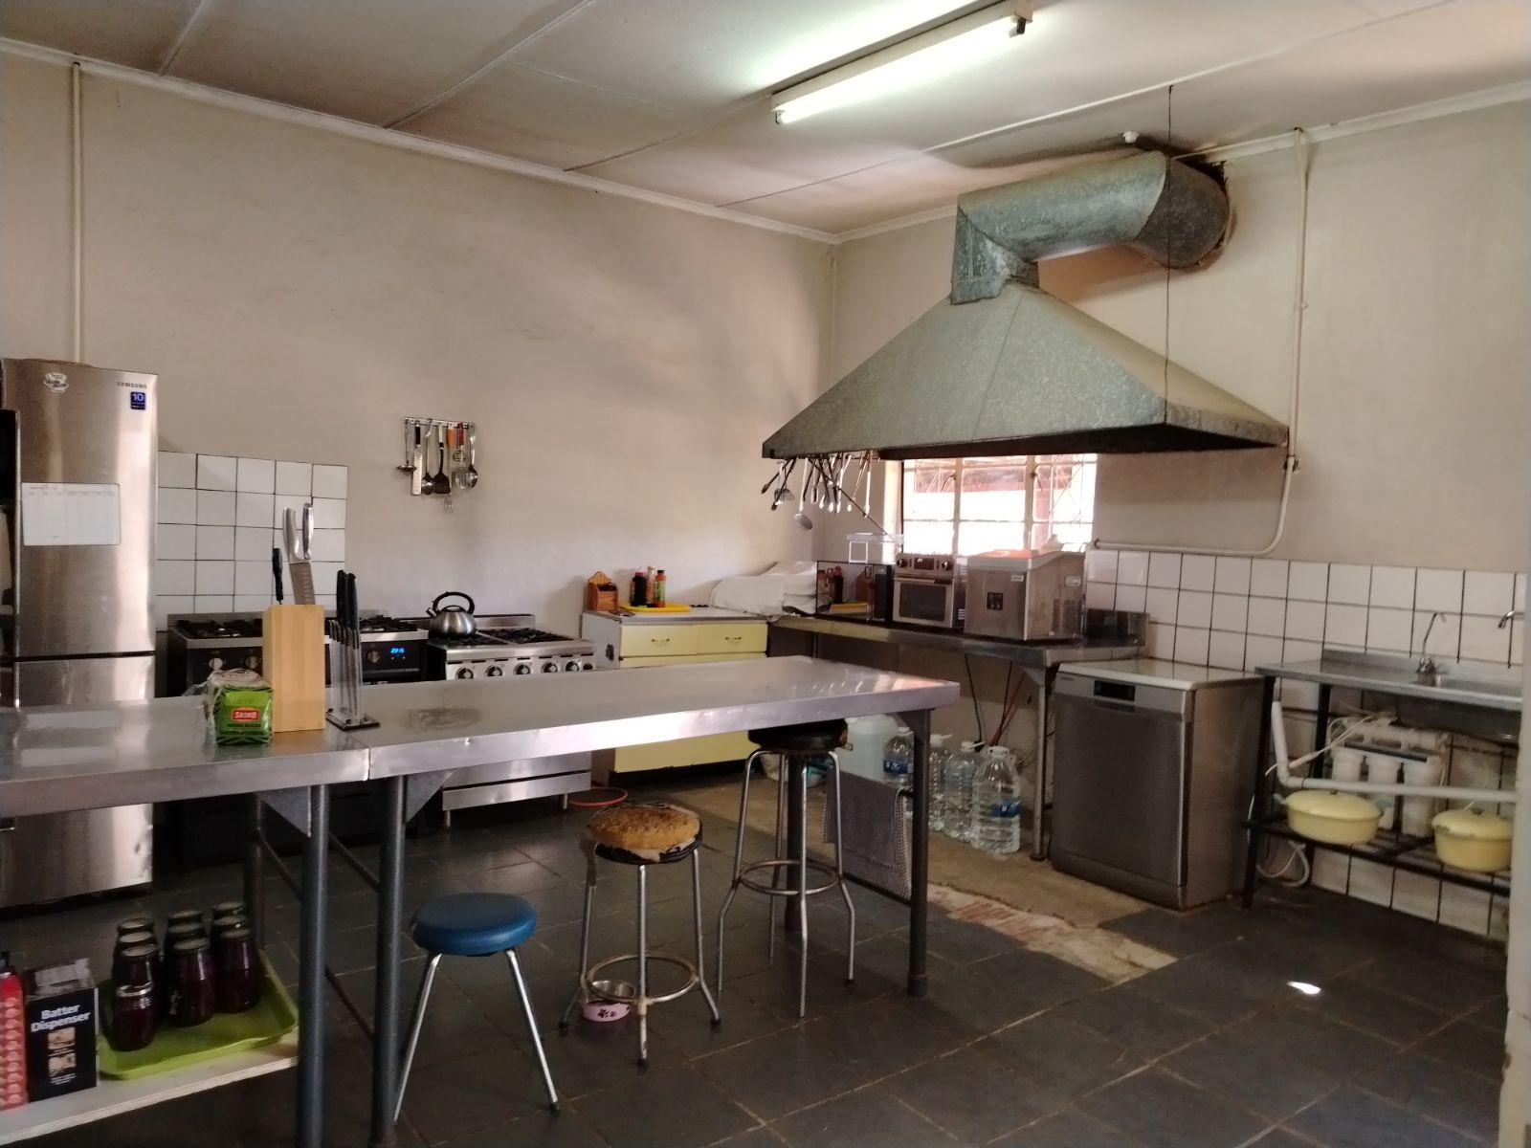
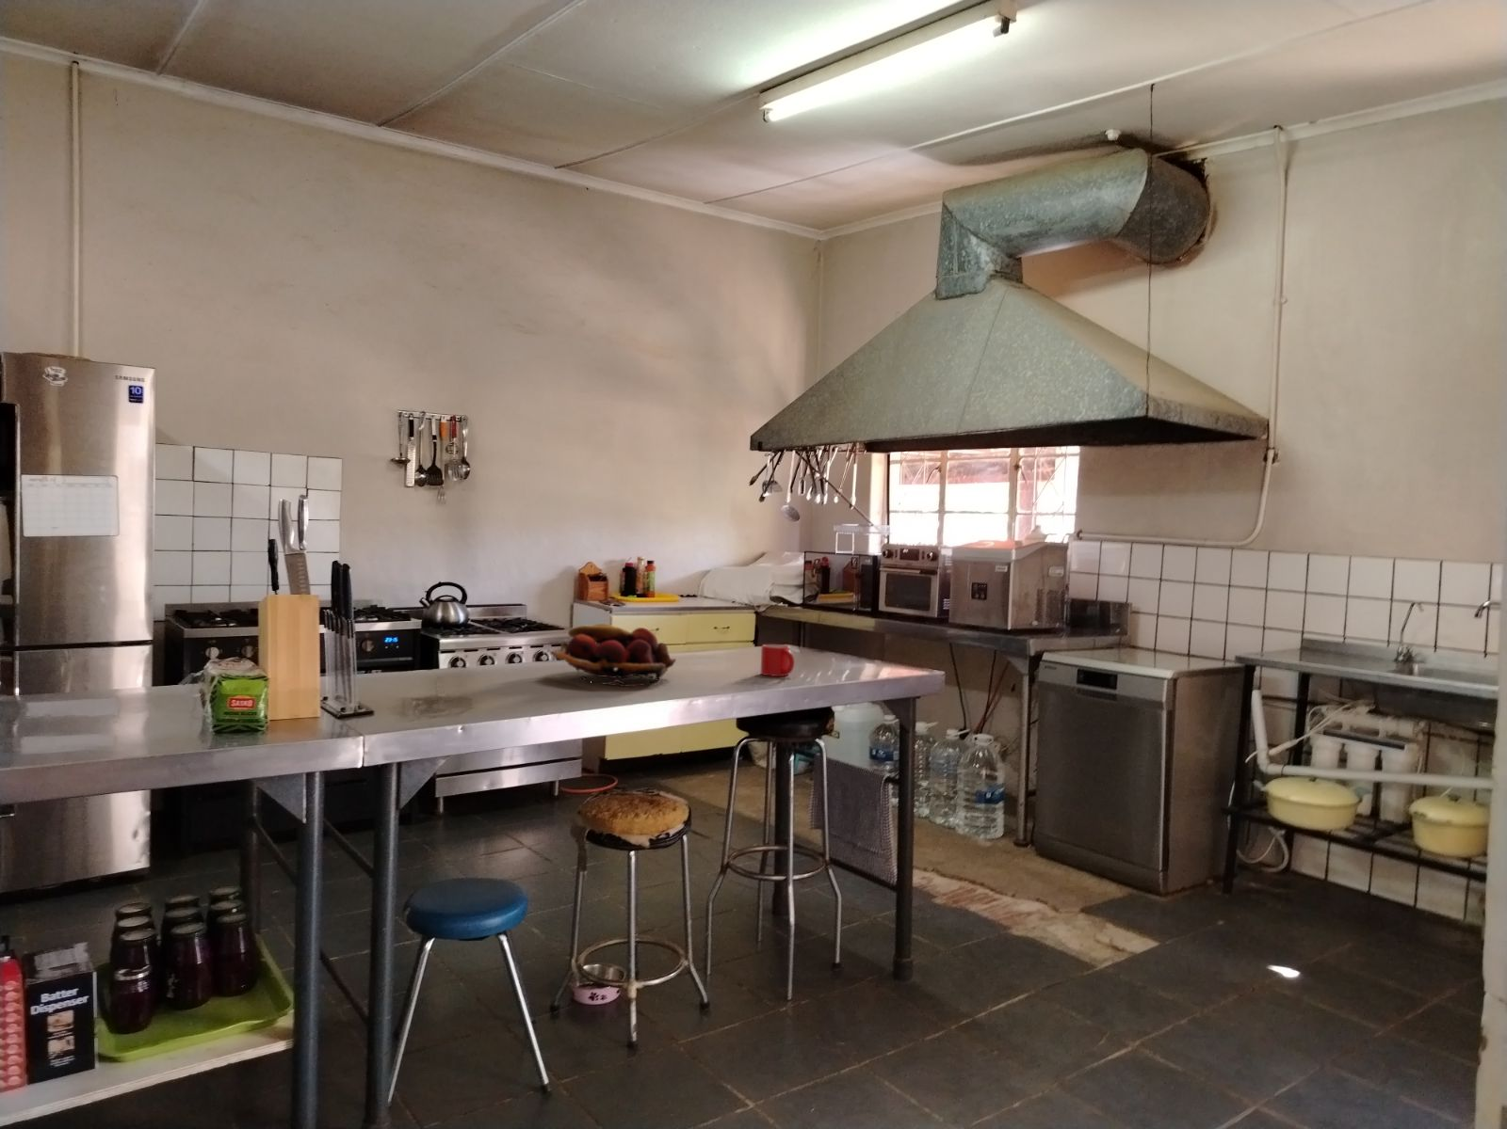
+ fruit basket [549,623,676,688]
+ mug [761,644,795,677]
